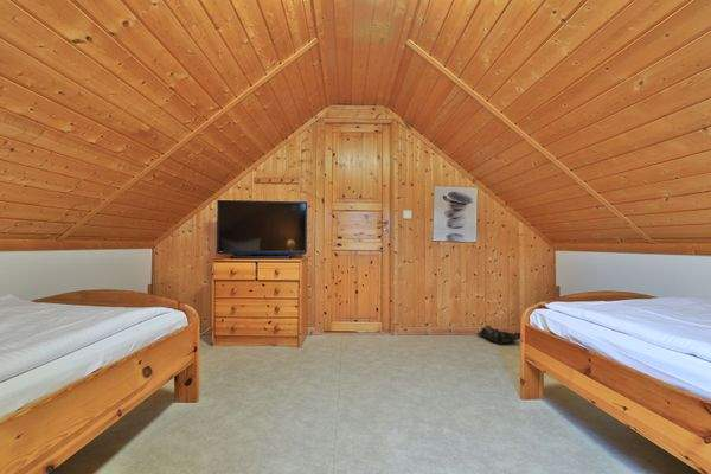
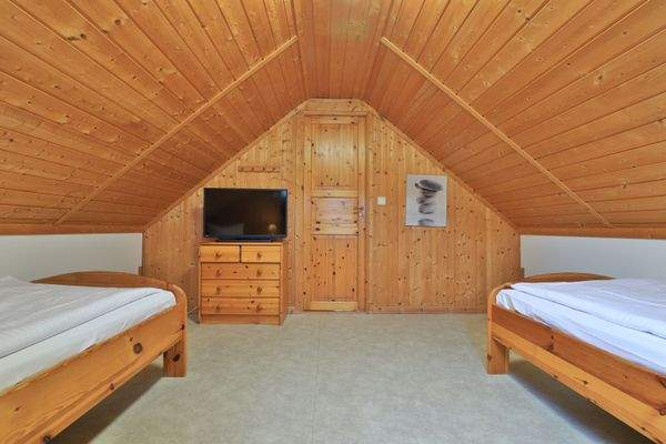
- jacket [476,325,521,346]
